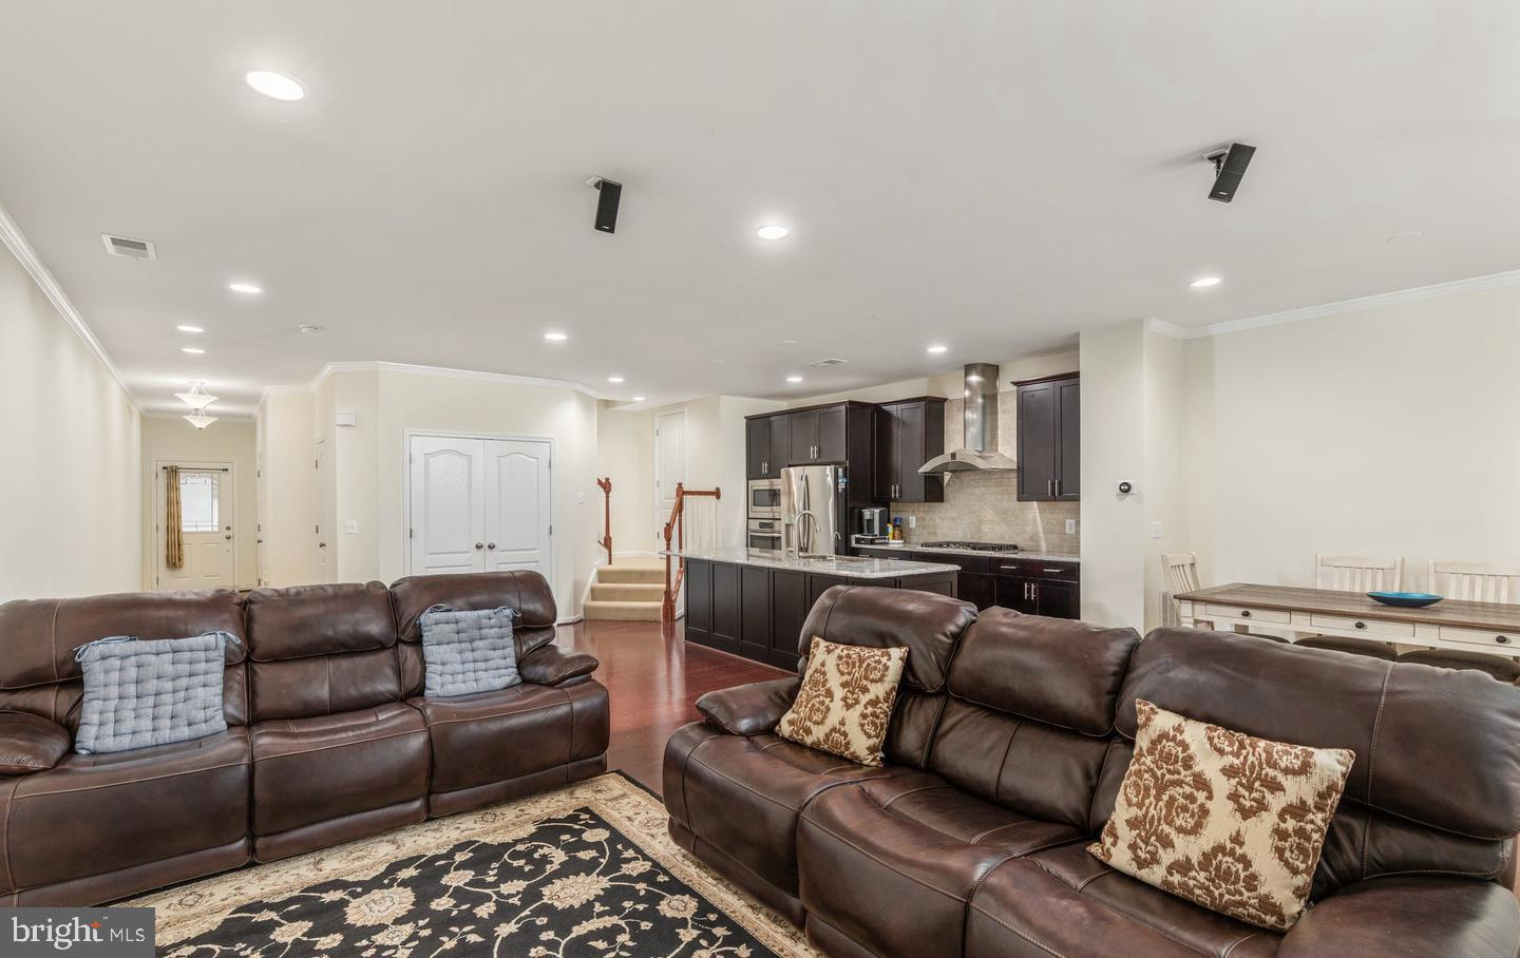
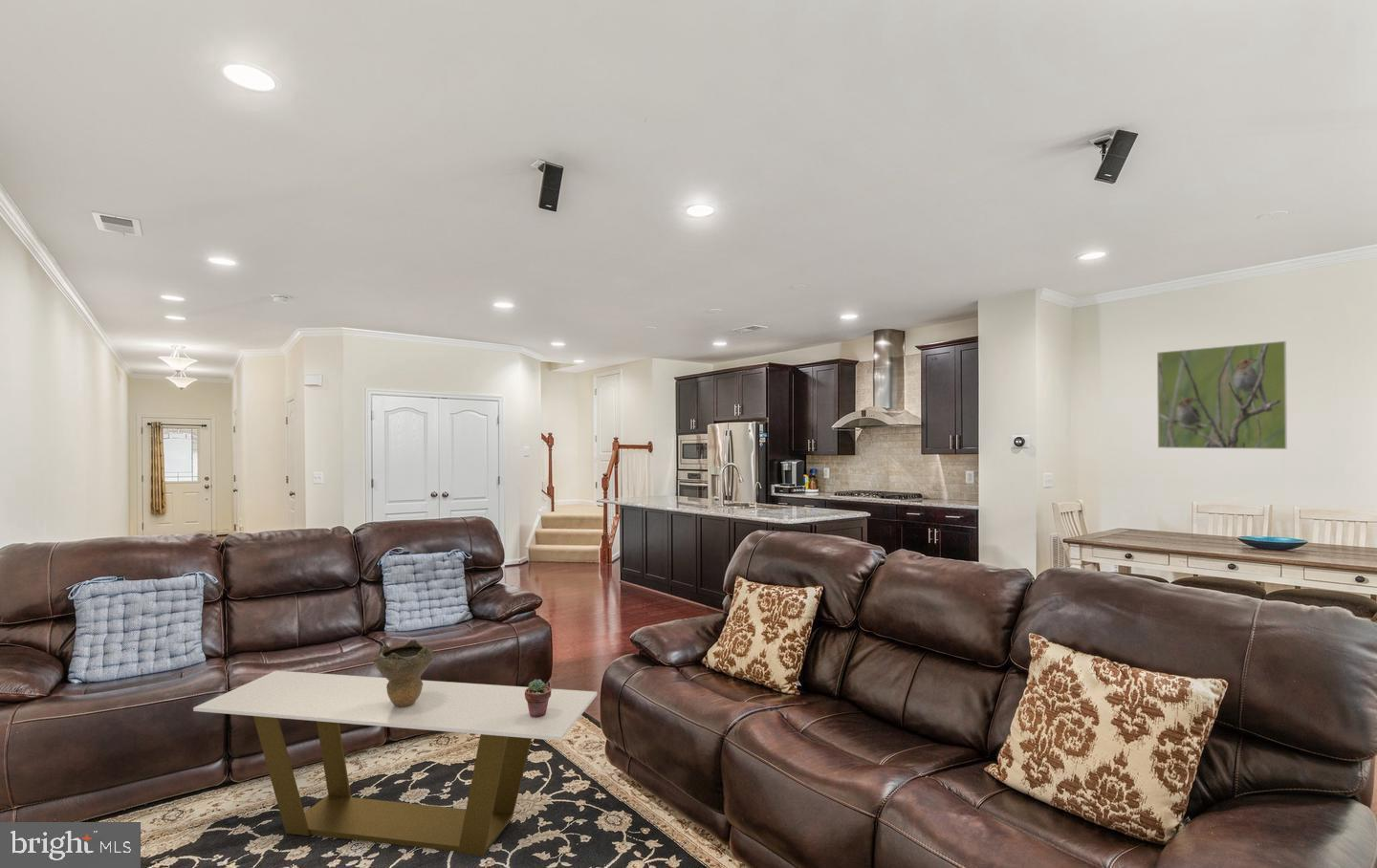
+ decorative bowl [372,639,433,707]
+ coffee table [192,670,598,857]
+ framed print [1156,340,1288,450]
+ potted succulent [525,679,552,718]
